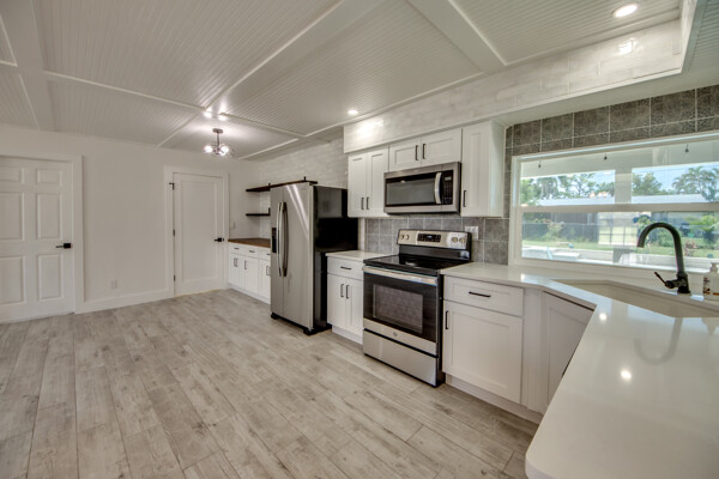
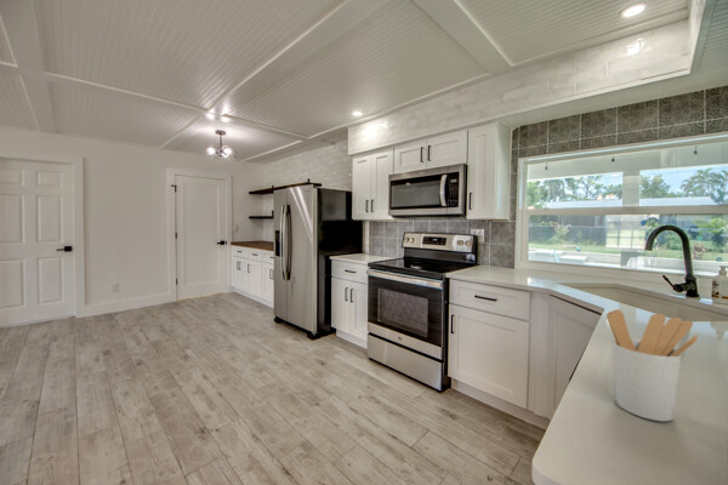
+ utensil holder [605,308,699,422]
